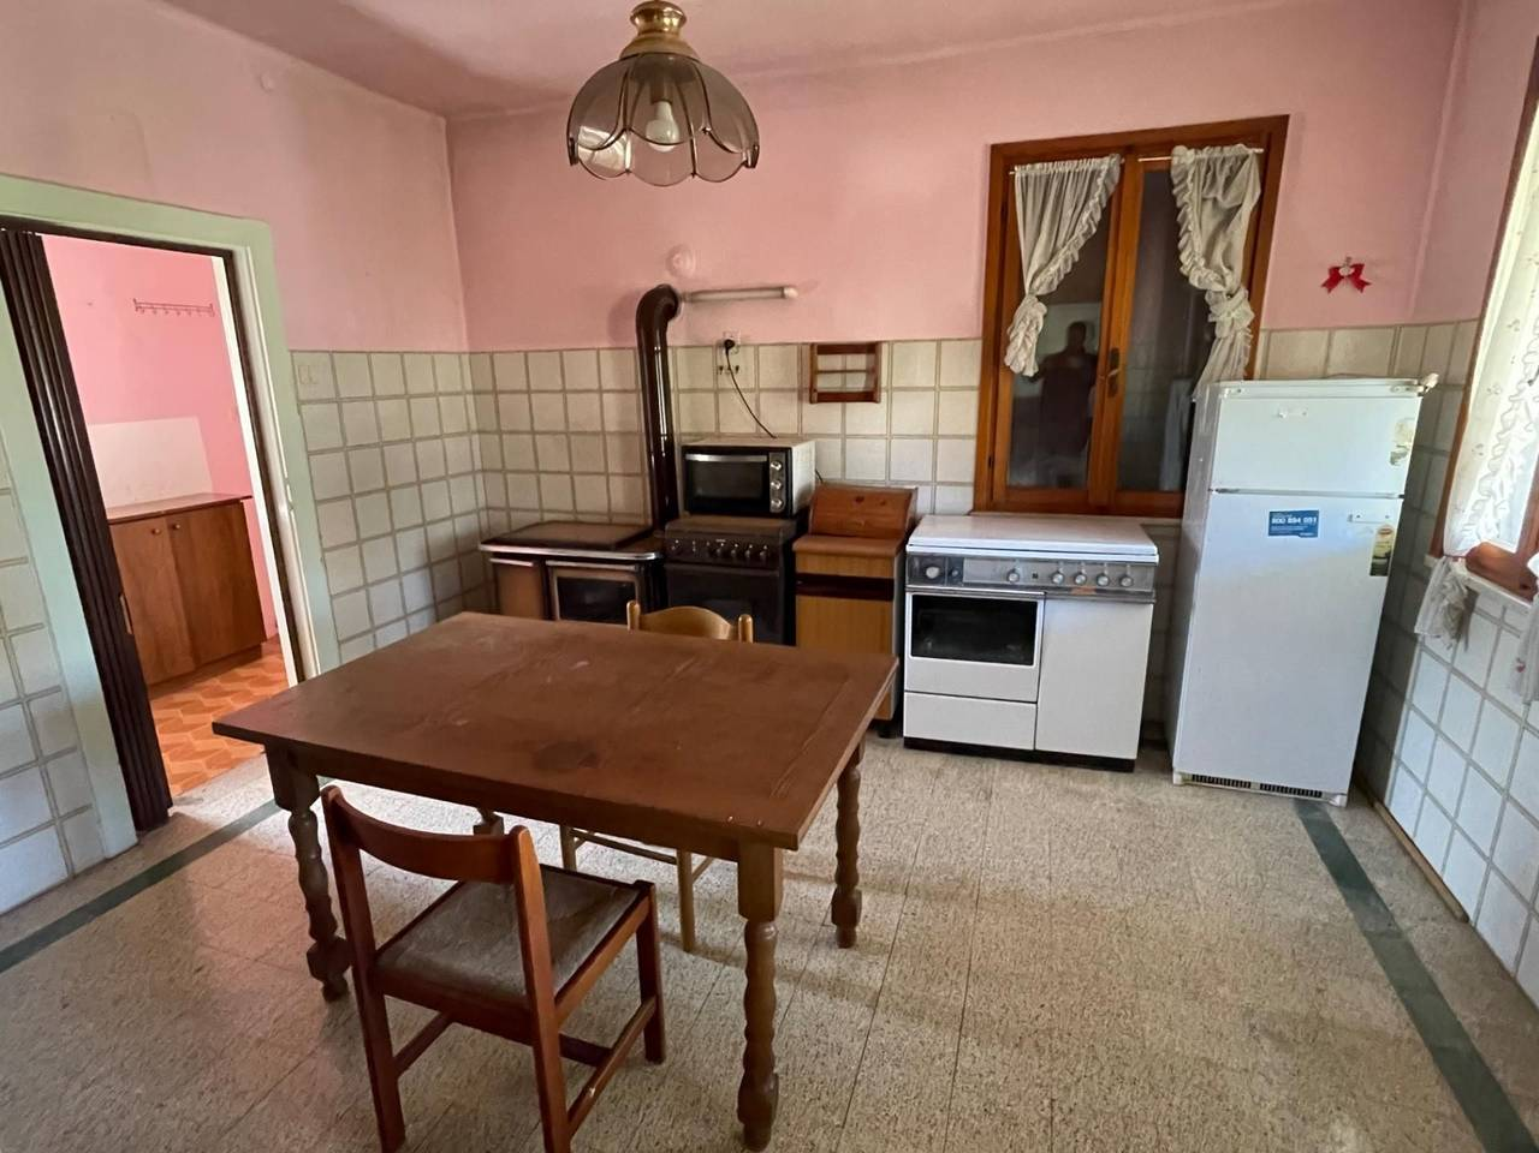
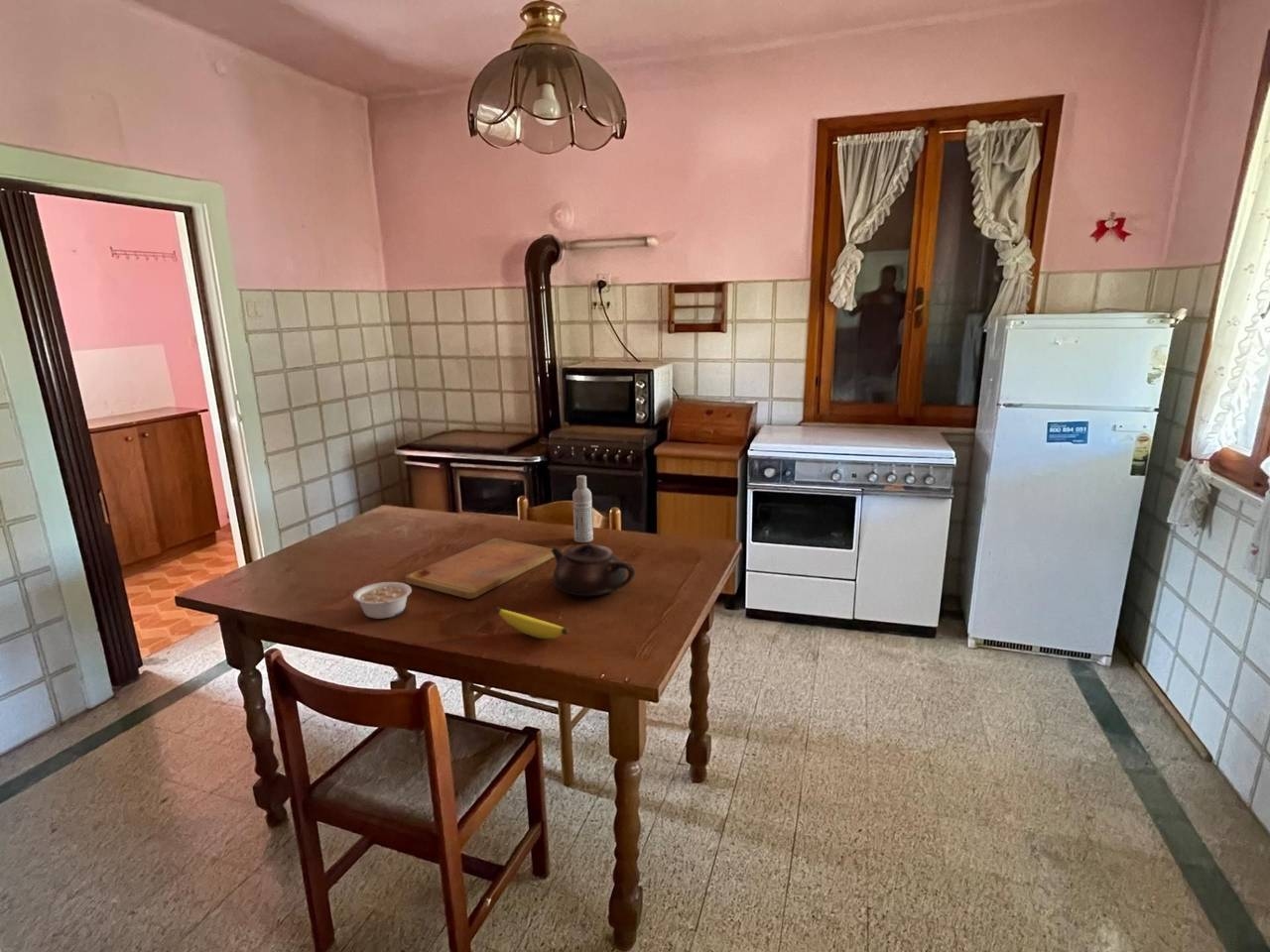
+ banana [494,606,571,640]
+ legume [352,581,413,620]
+ cutting board [405,537,555,600]
+ teapot [552,542,636,597]
+ bottle [572,474,594,543]
